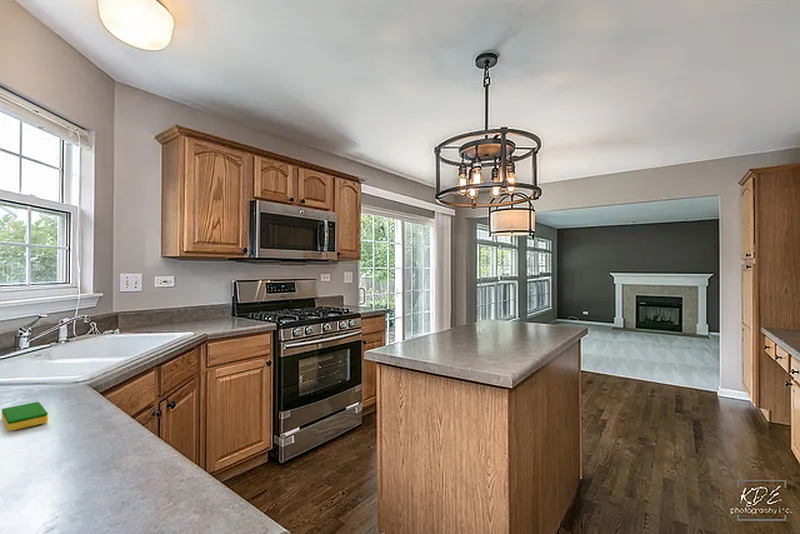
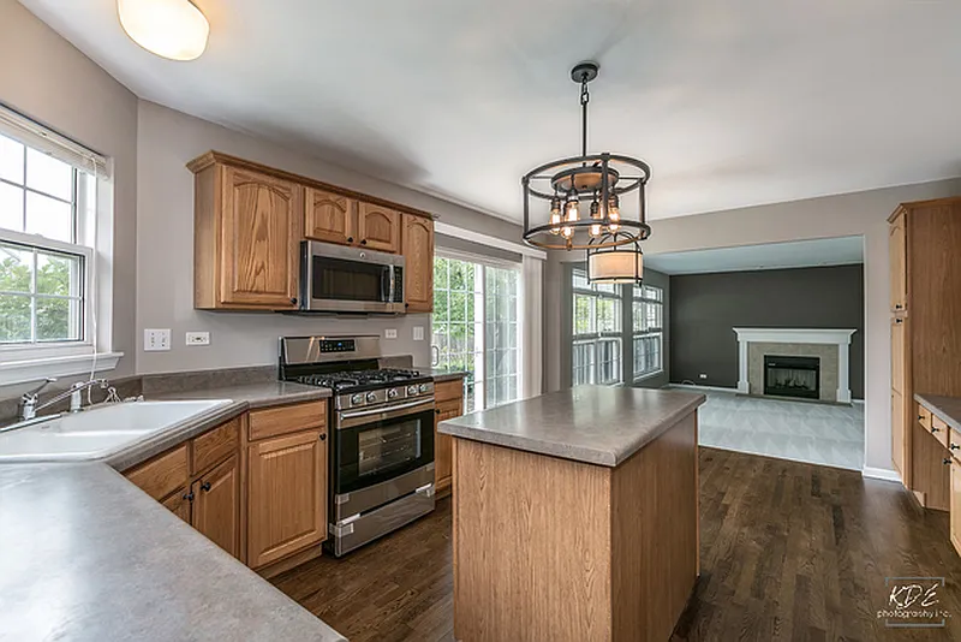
- dish sponge [1,401,49,432]
